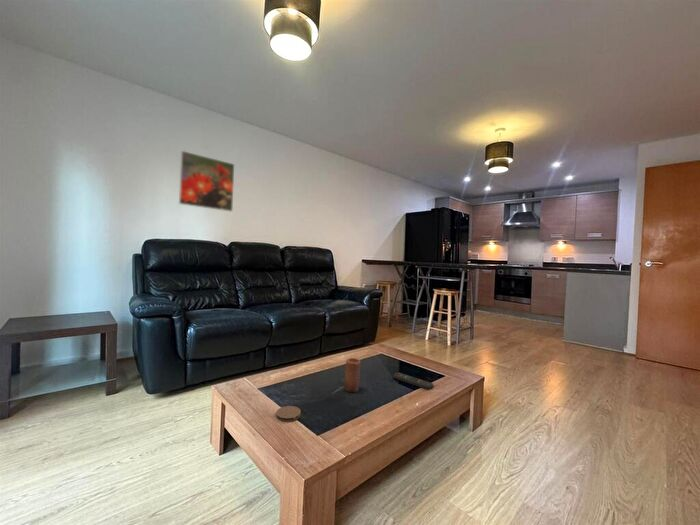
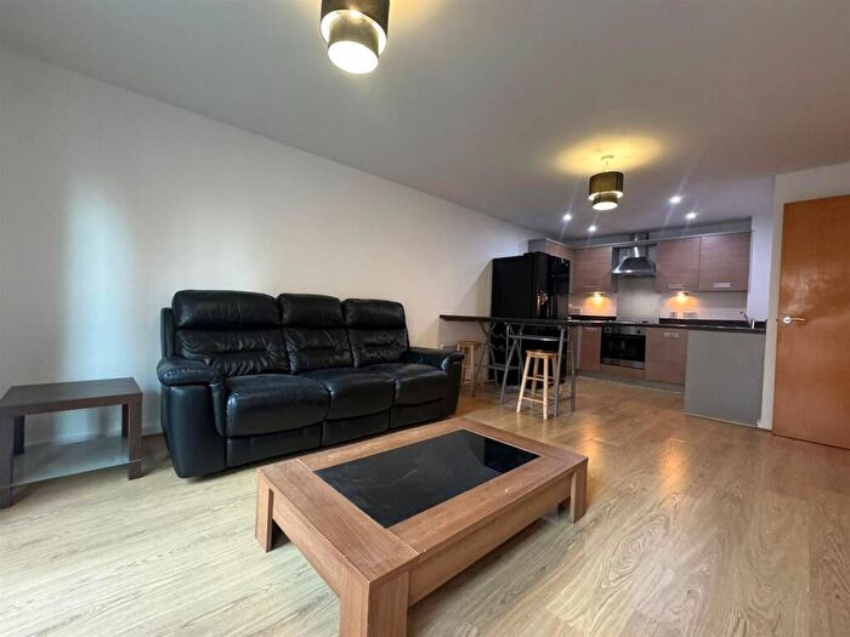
- candle [343,357,361,393]
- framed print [178,150,235,213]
- remote control [392,372,434,391]
- coaster [275,405,302,423]
